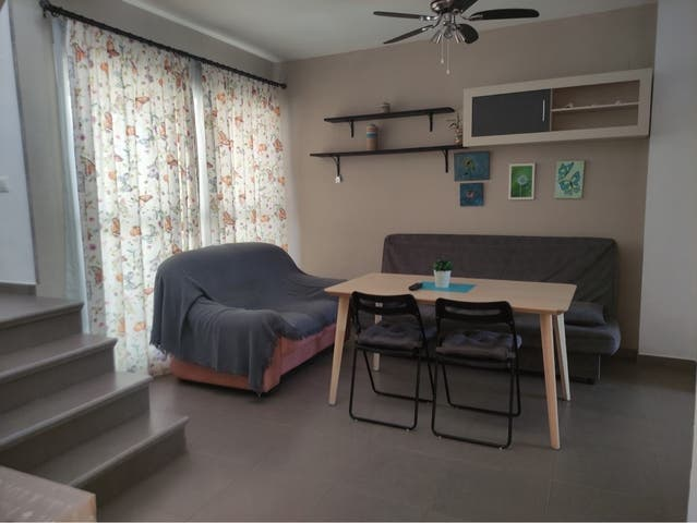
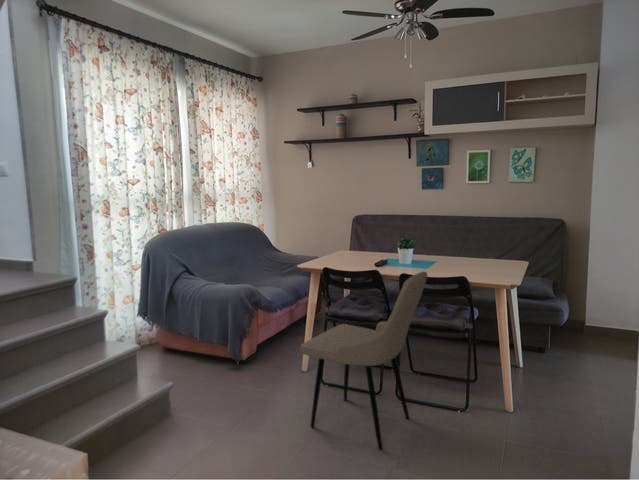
+ dining chair [300,270,428,451]
